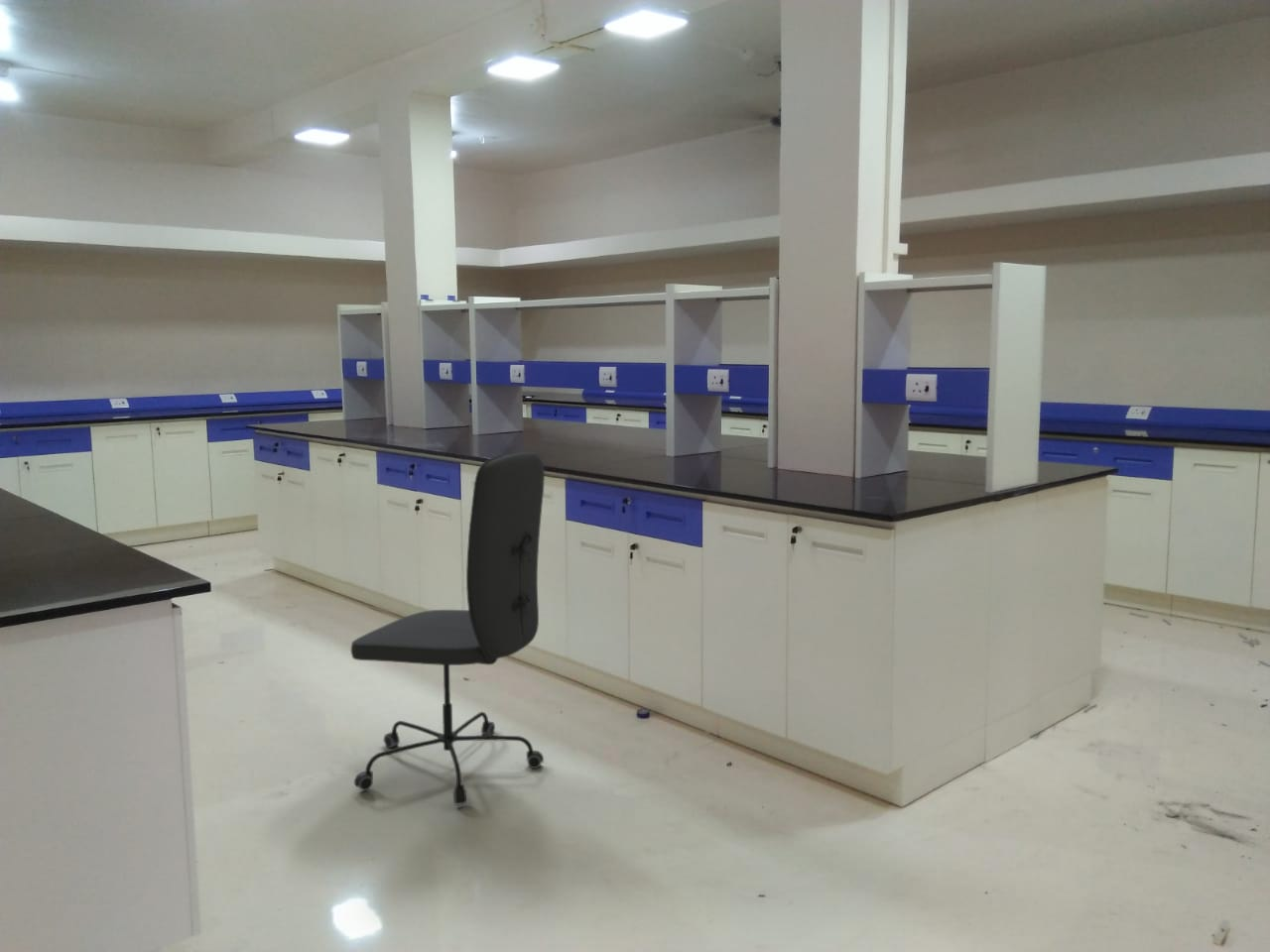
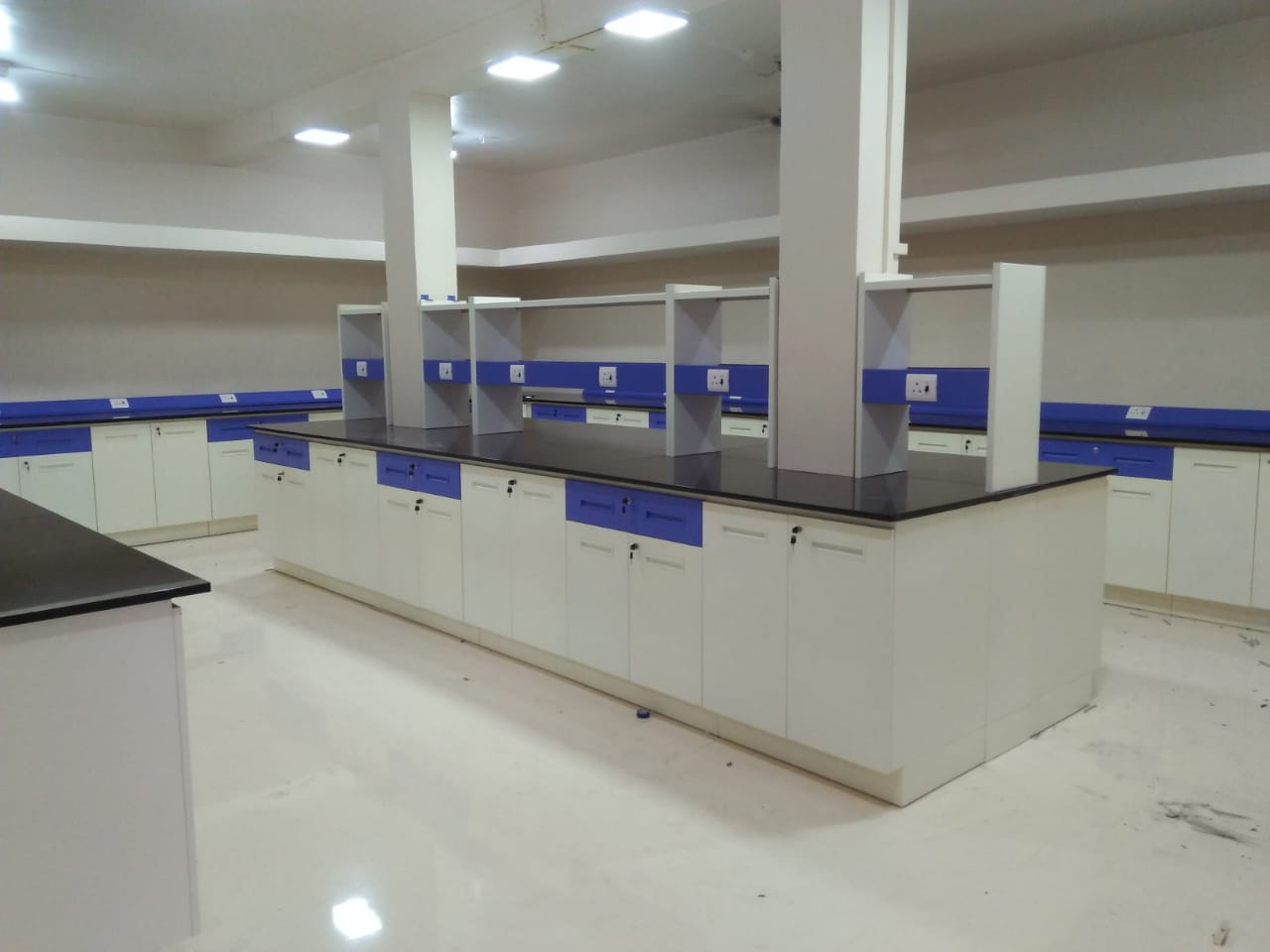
- office chair [350,450,546,806]
